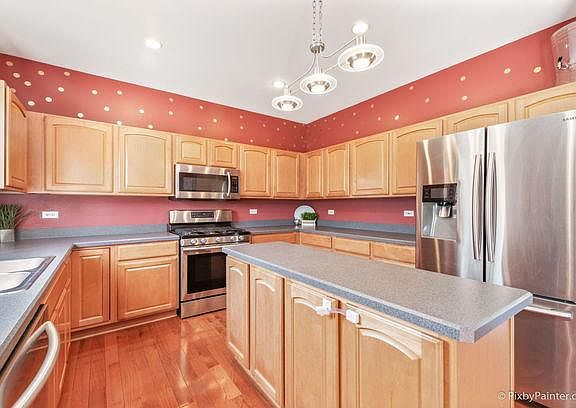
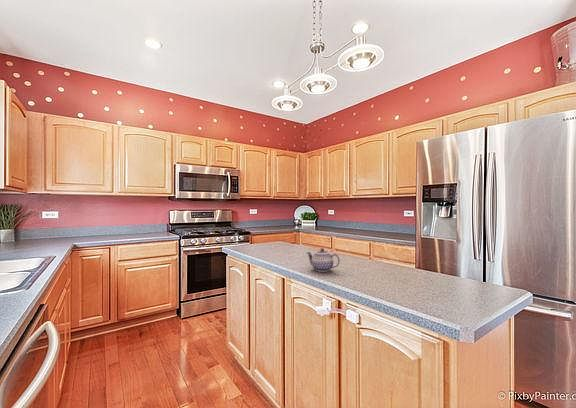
+ teapot [306,247,341,273]
